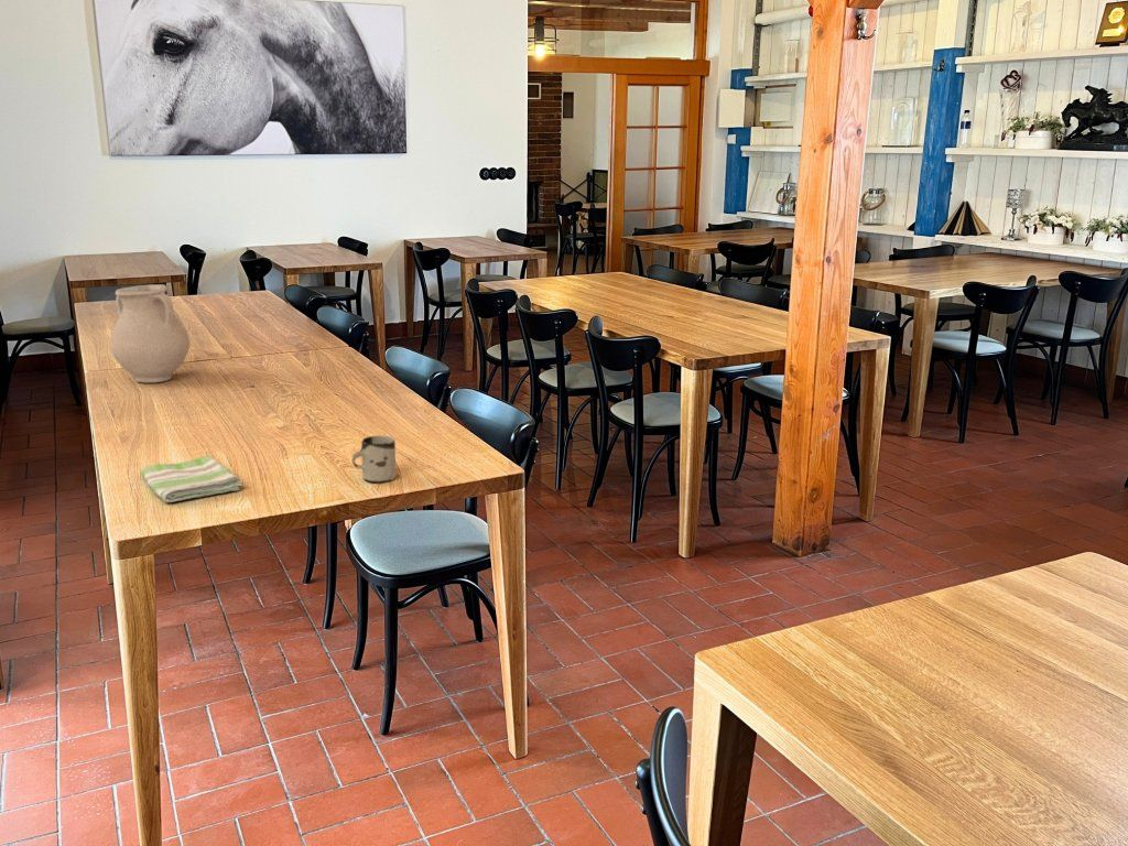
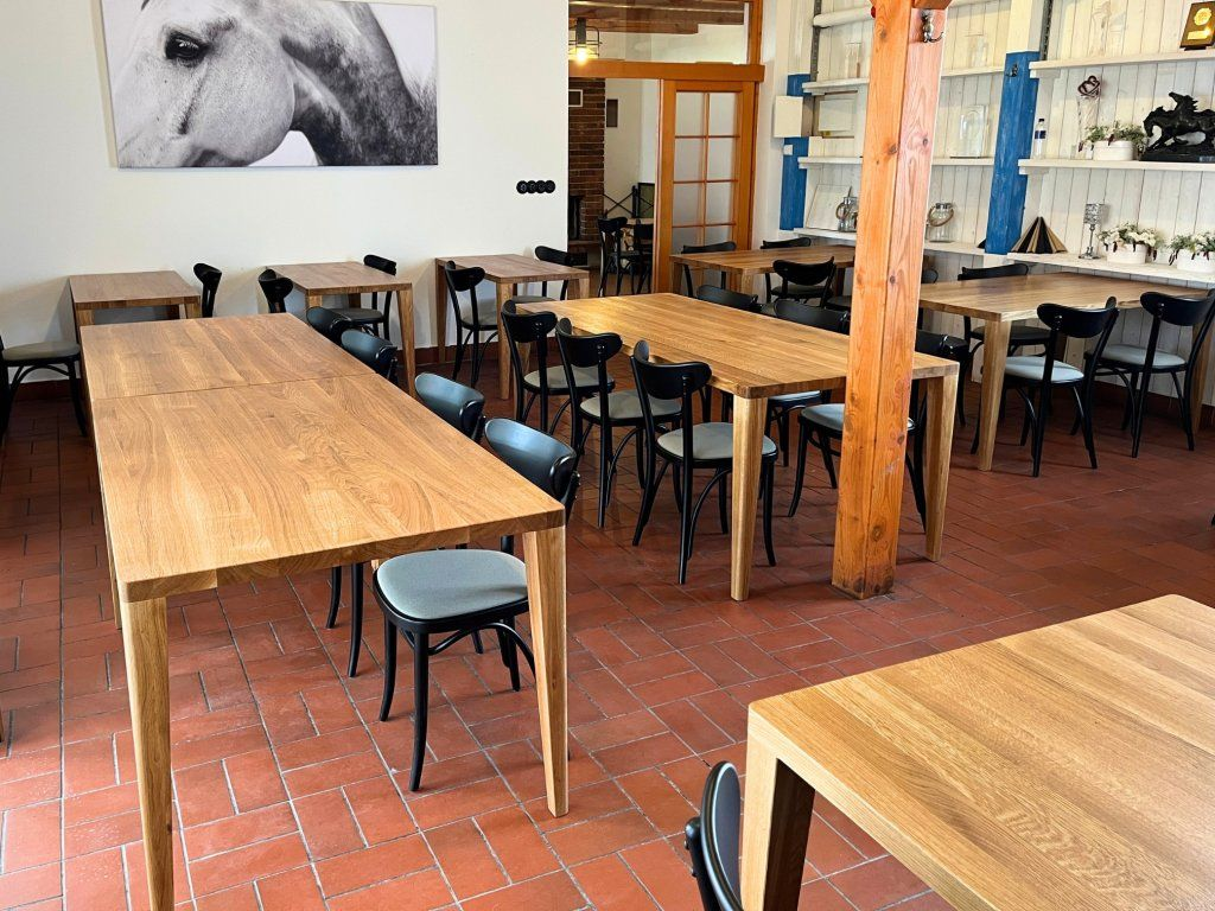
- vase [109,283,191,383]
- cup [351,434,397,484]
- dish towel [140,454,243,503]
